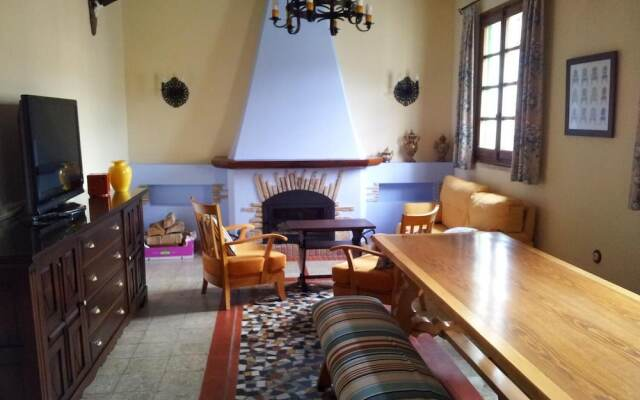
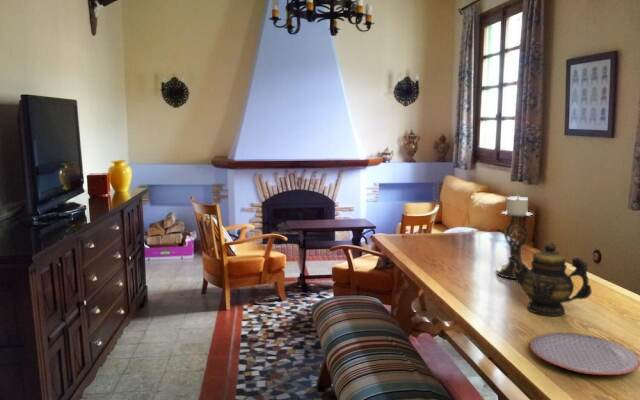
+ plate [529,332,640,376]
+ candle holder [495,193,534,280]
+ teapot [510,241,593,317]
